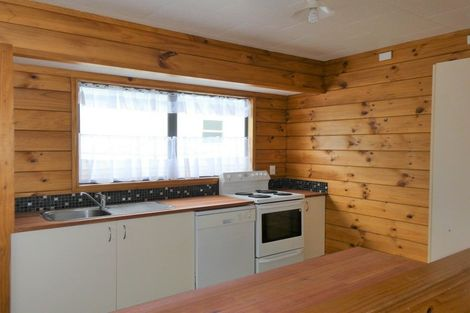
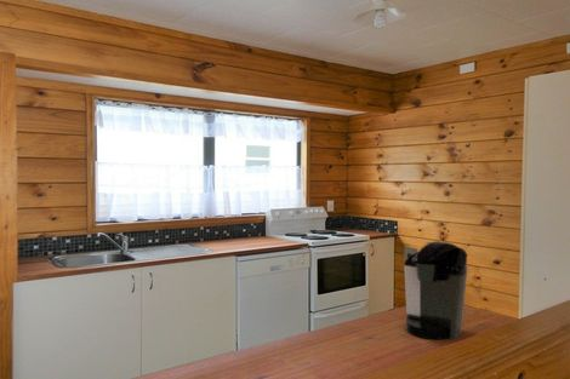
+ coffee maker [403,240,468,341]
